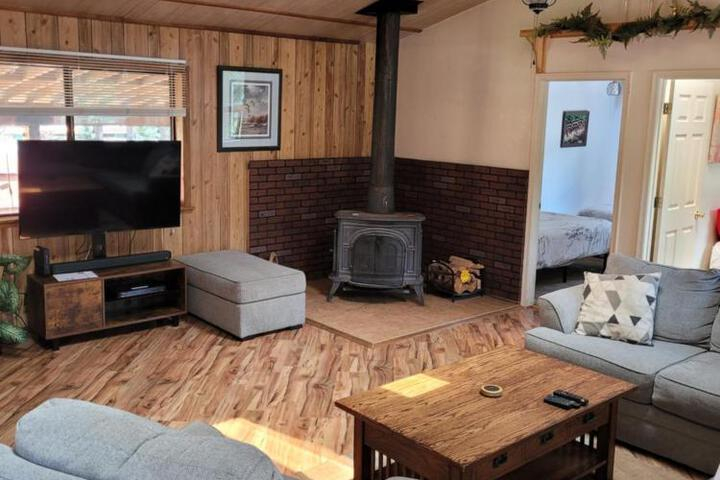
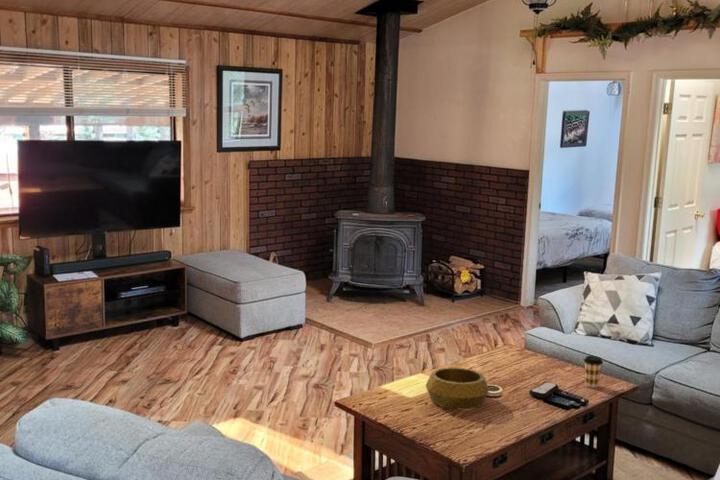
+ remote control [528,381,559,399]
+ coffee cup [583,355,604,389]
+ decorative bowl [425,366,490,410]
